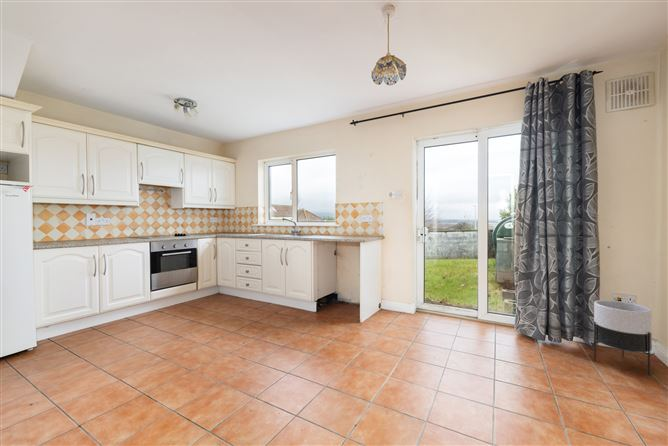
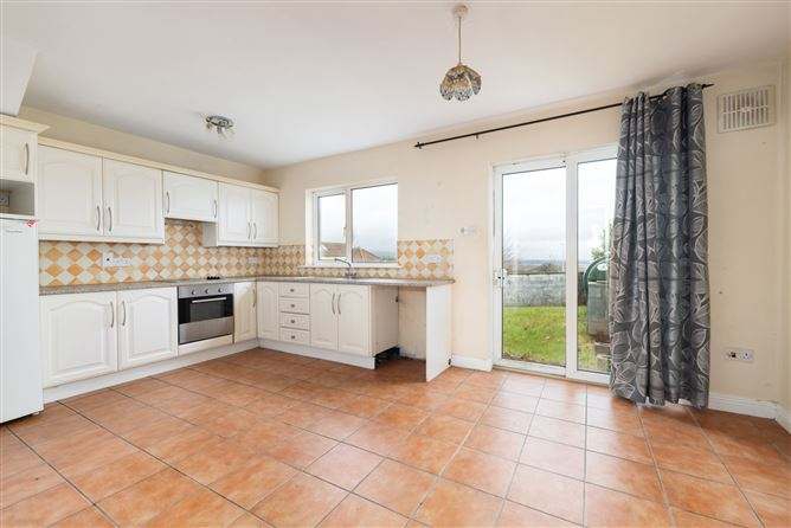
- planter [593,299,653,376]
